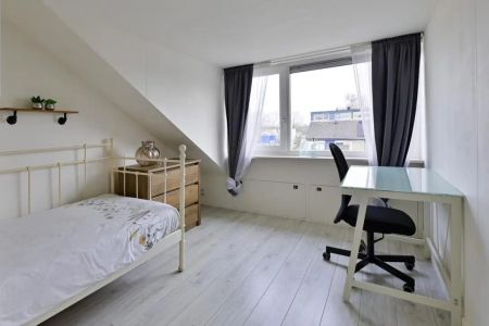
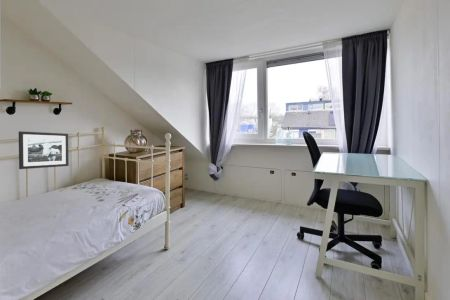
+ picture frame [18,130,70,170]
